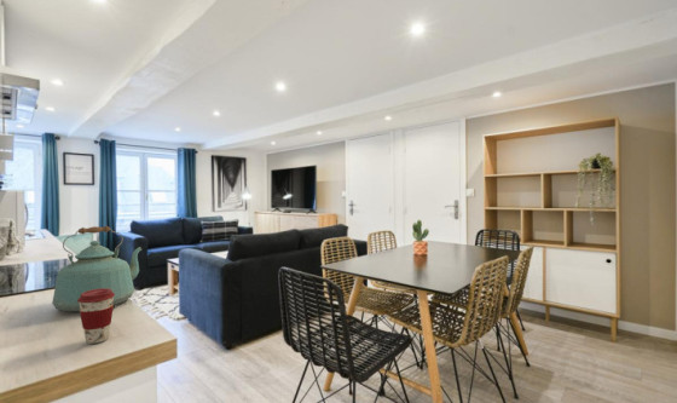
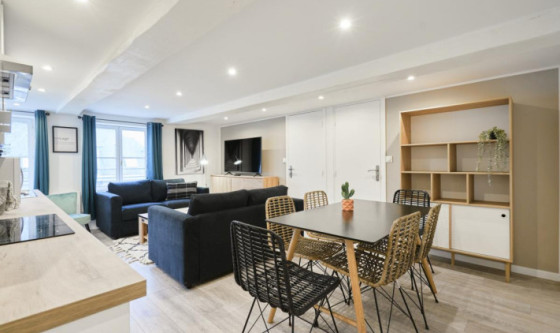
- coffee cup [77,288,115,345]
- kettle [51,225,143,312]
